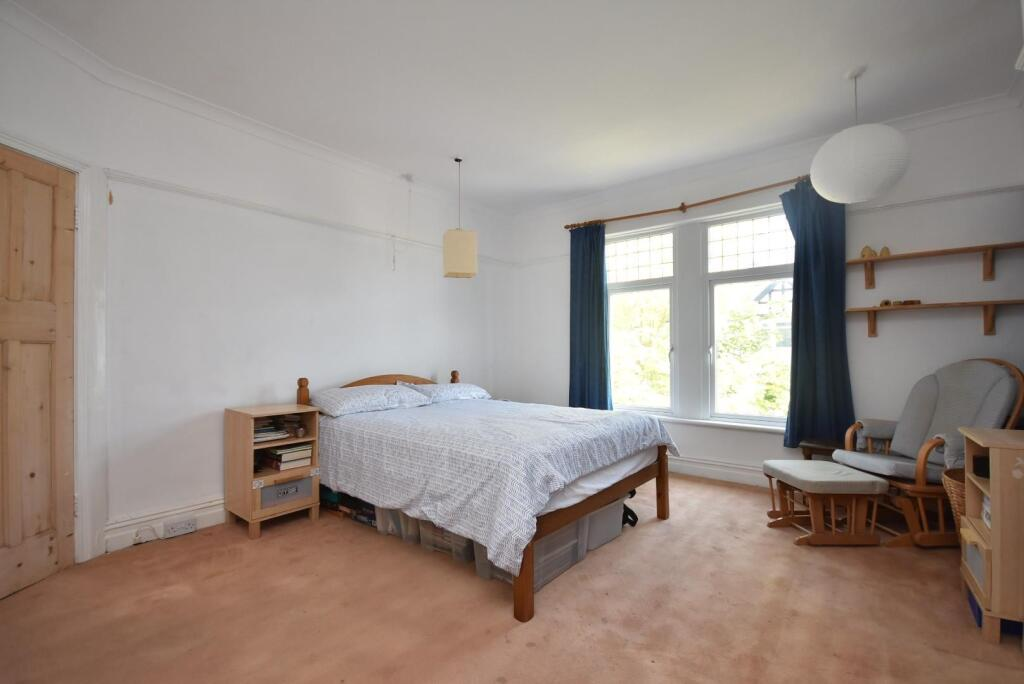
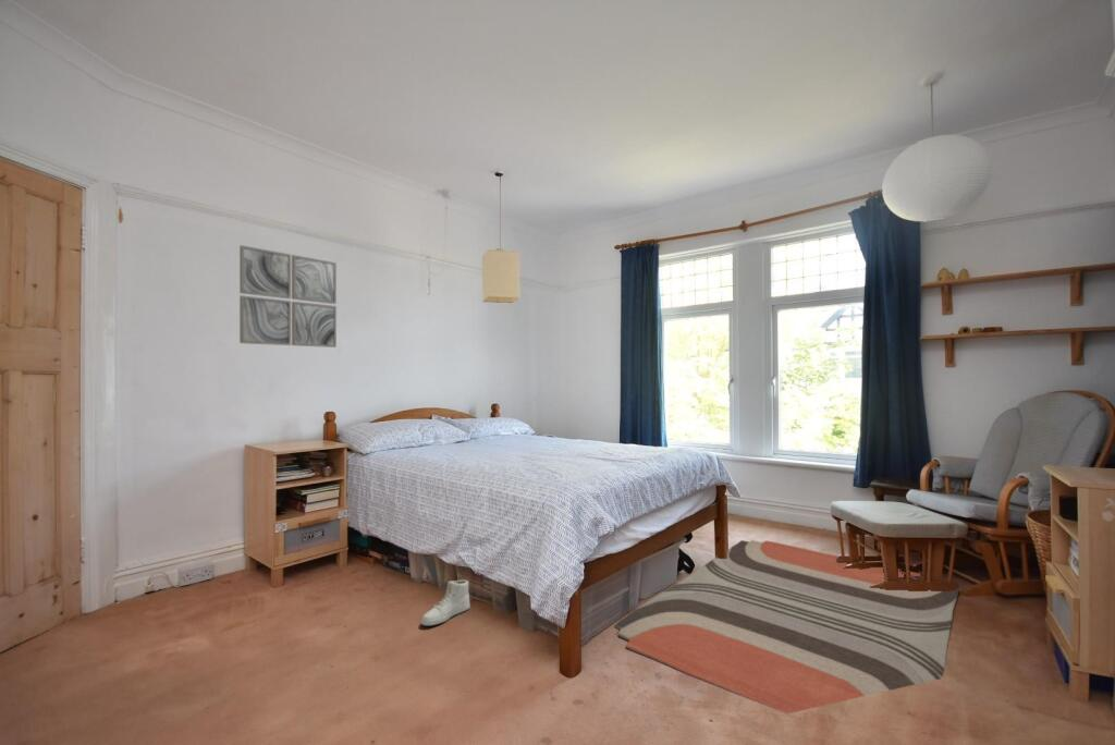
+ rug [613,539,959,716]
+ sneaker [420,579,471,626]
+ wall art [238,244,338,349]
